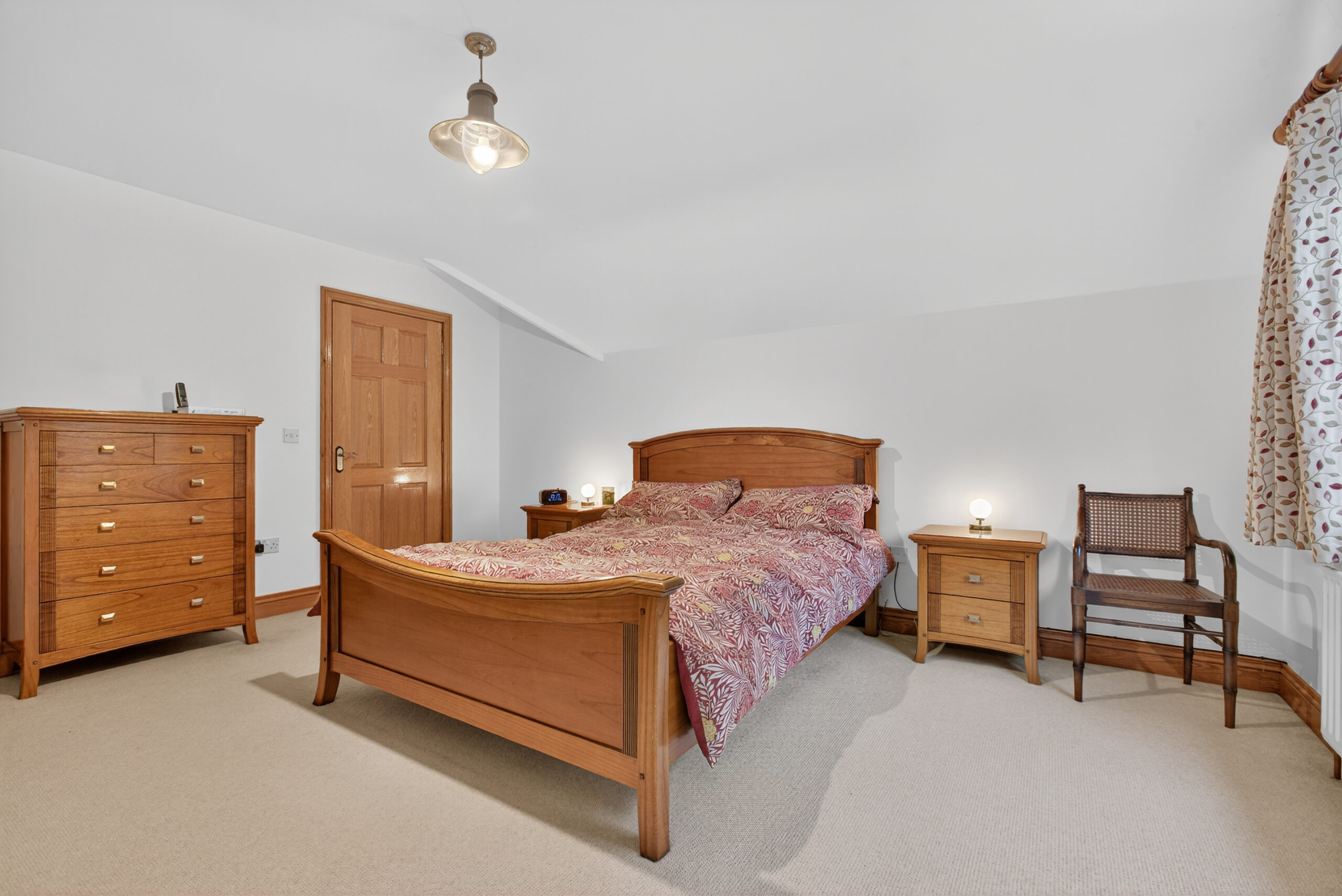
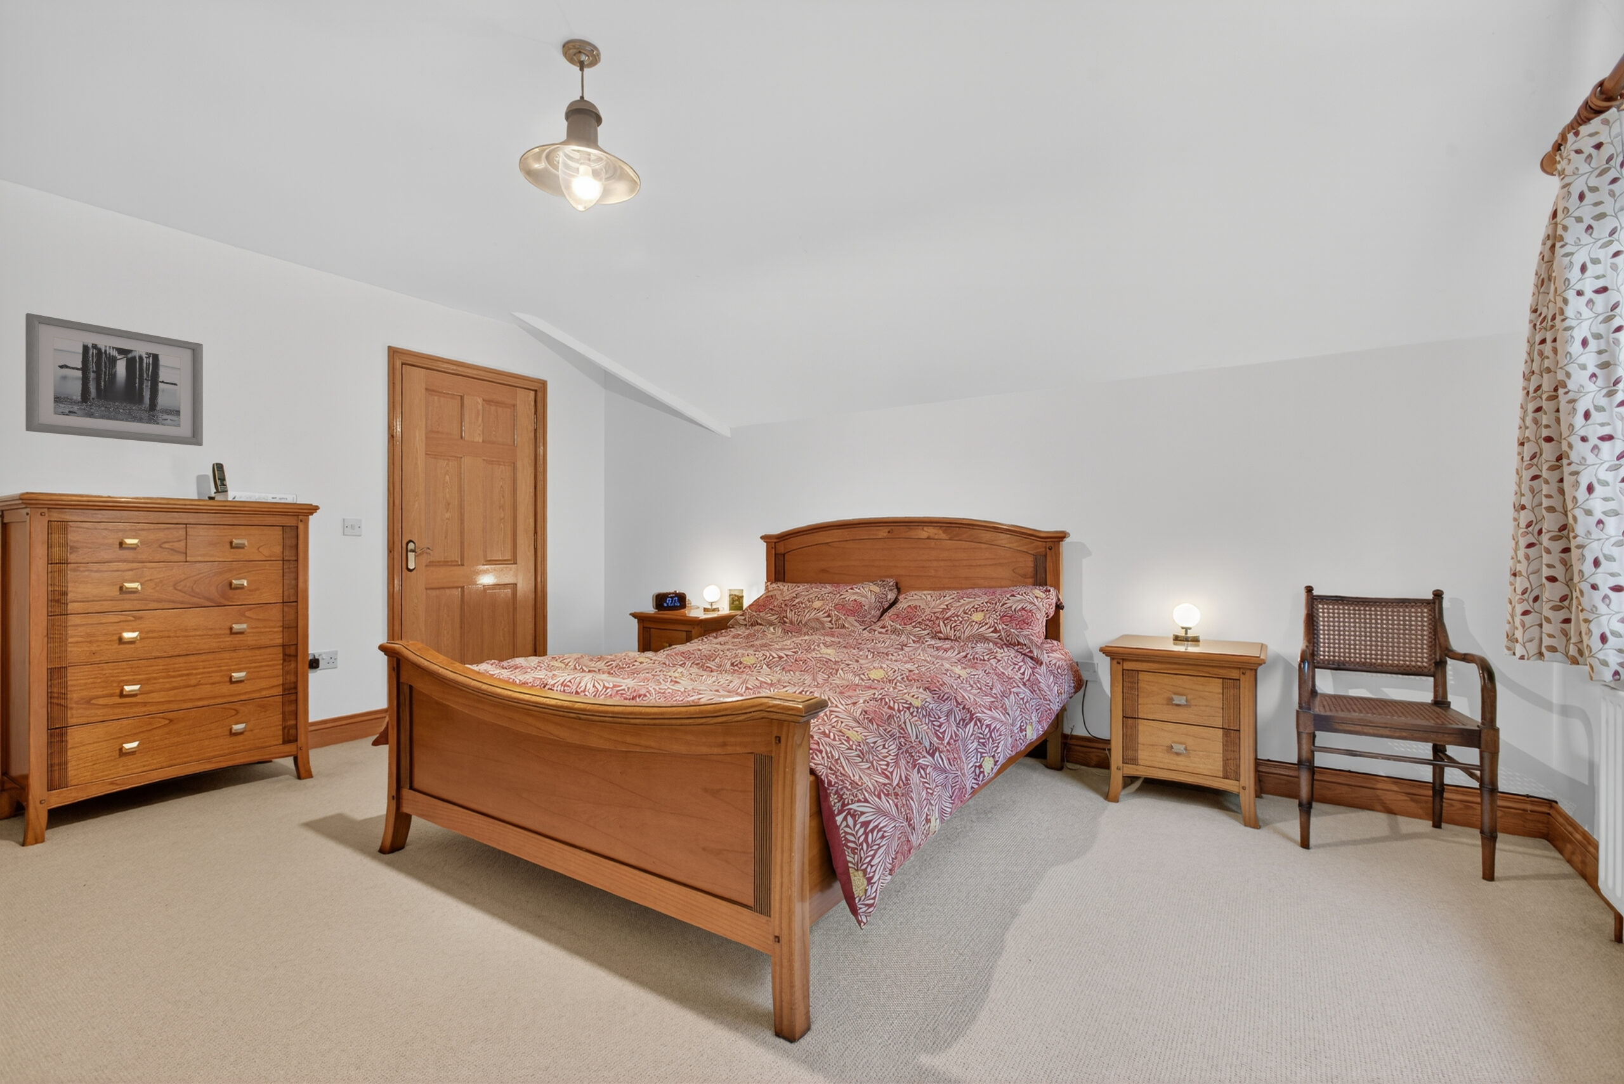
+ wall art [24,312,203,446]
